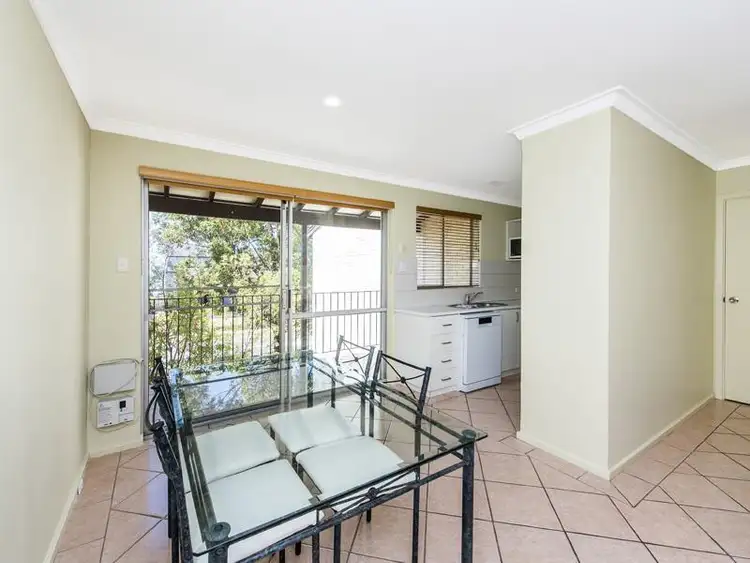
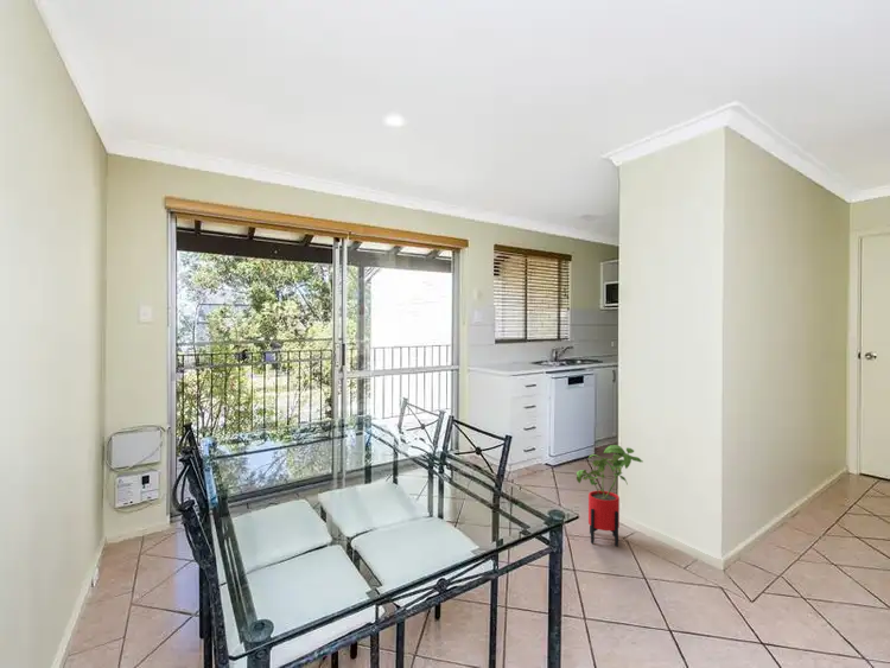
+ house plant [576,444,644,547]
